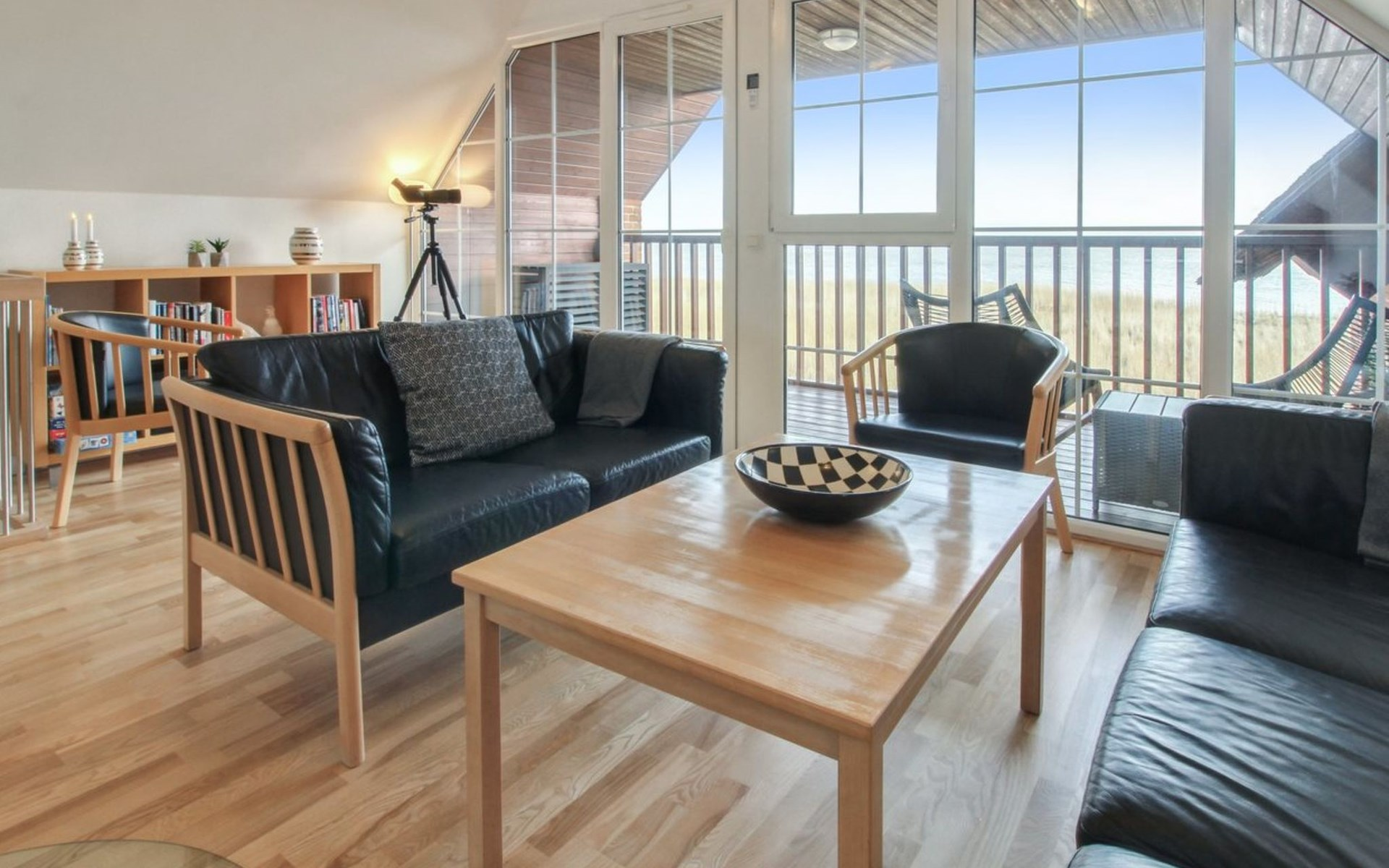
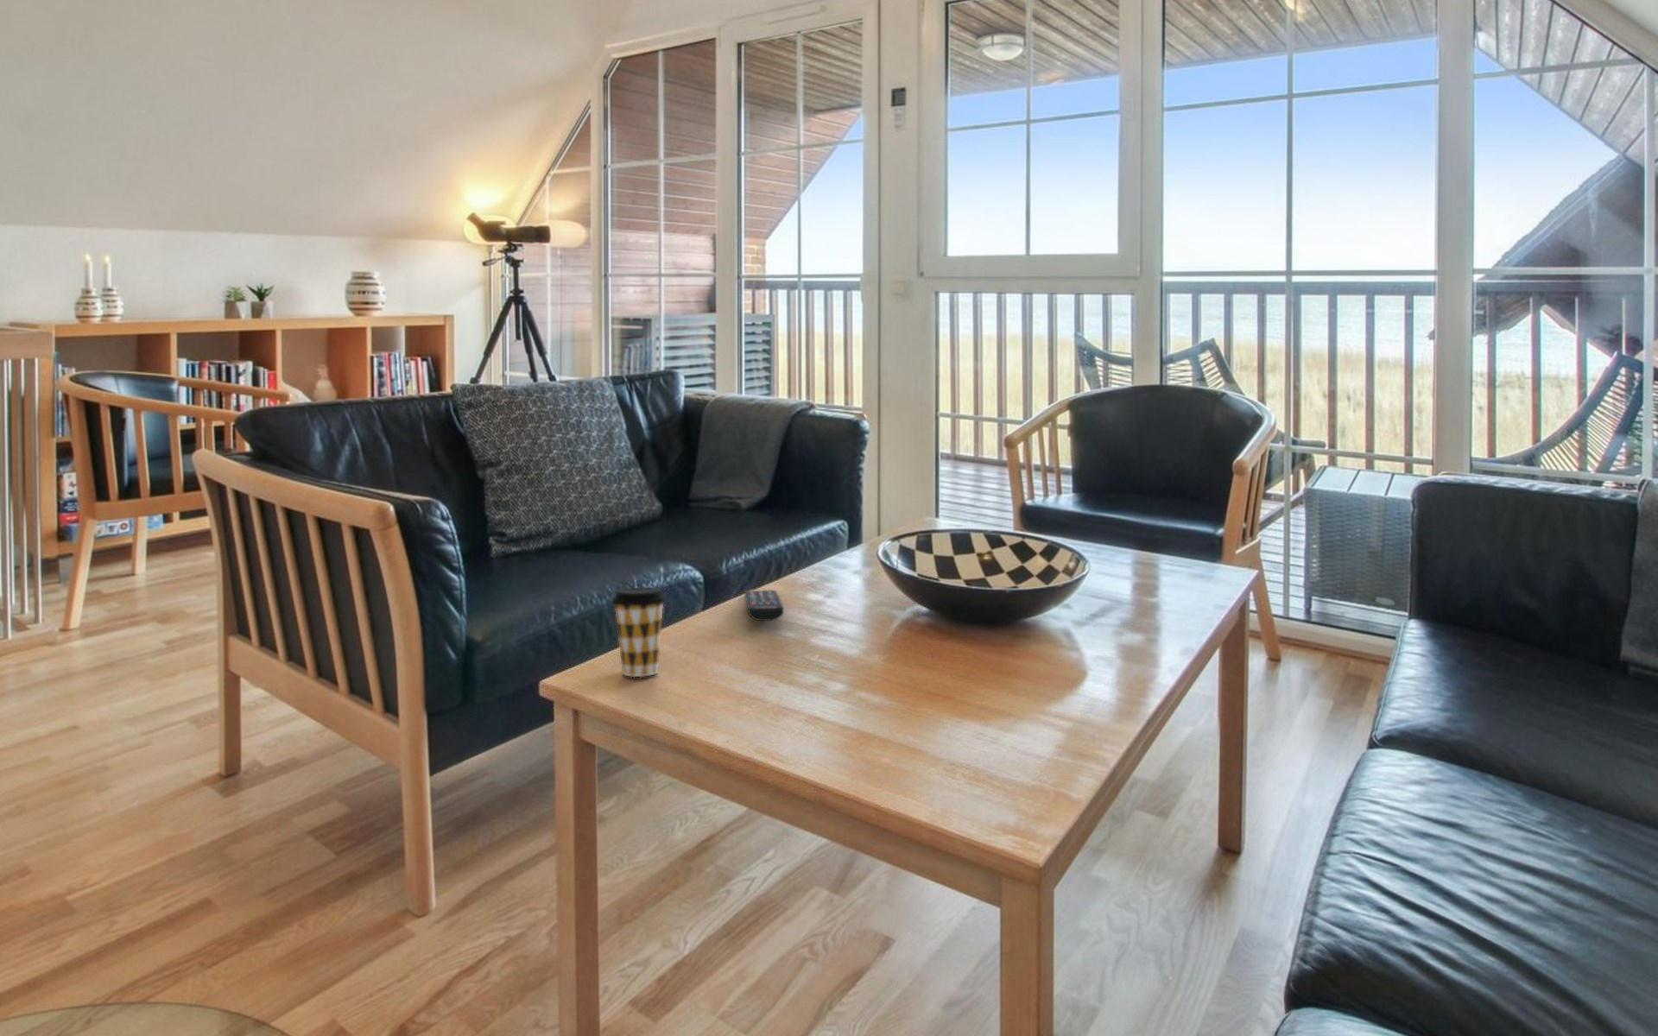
+ remote control [744,588,784,622]
+ coffee cup [610,587,666,678]
